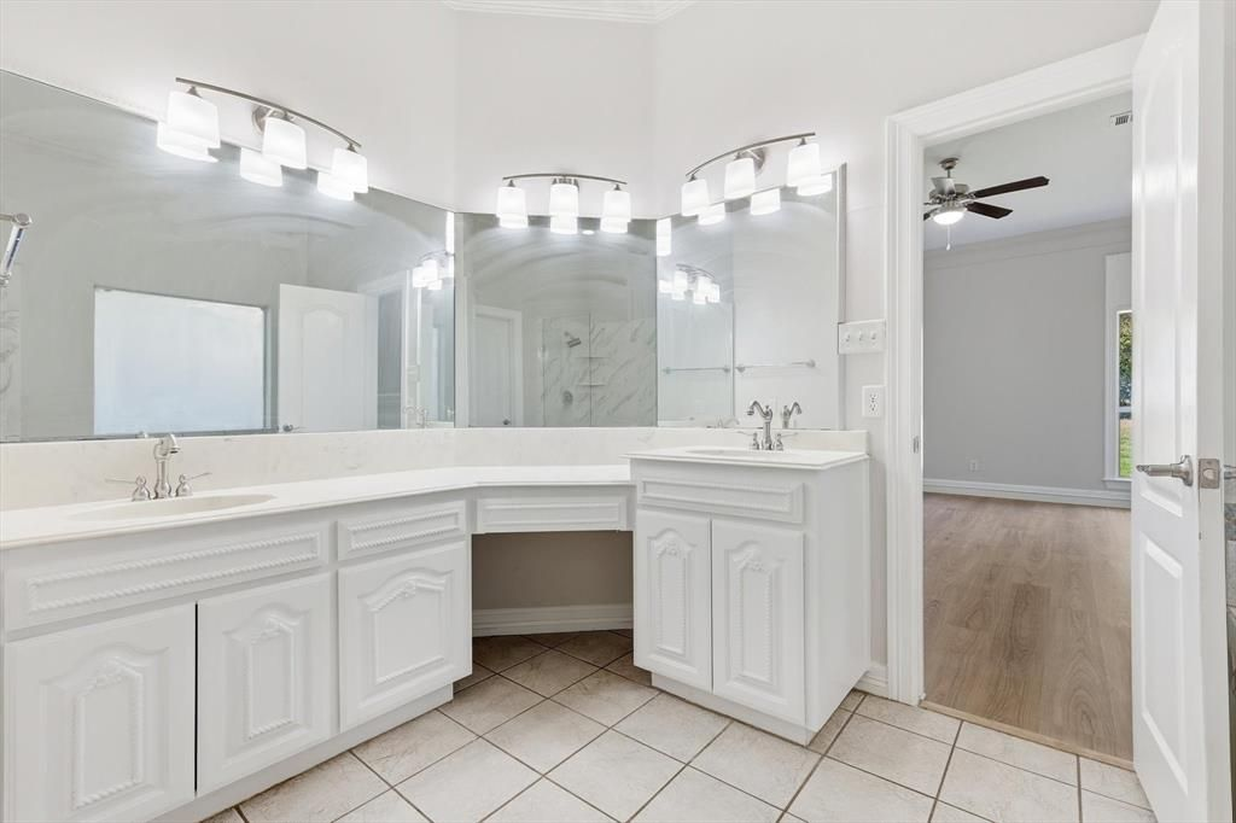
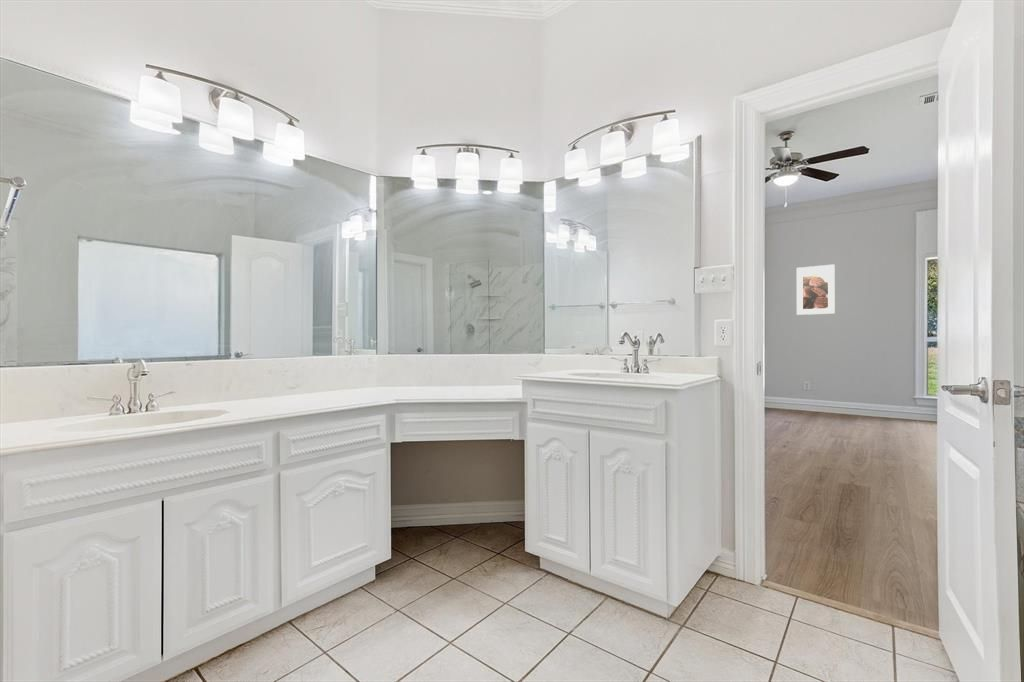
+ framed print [796,263,836,316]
